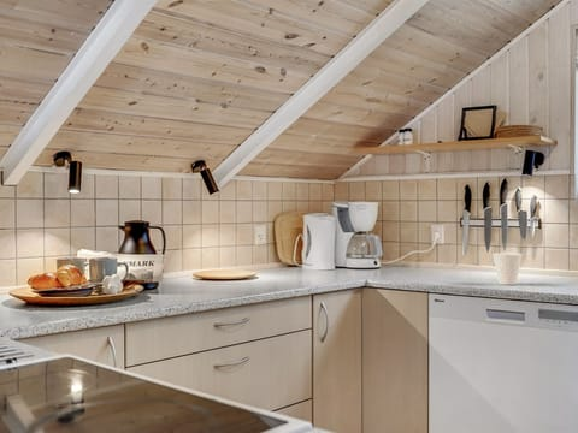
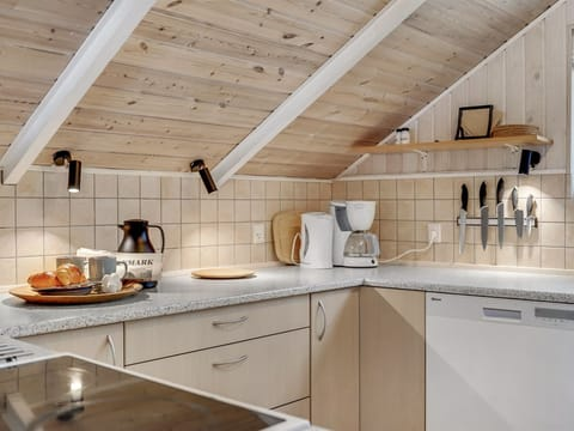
- cup [491,253,524,286]
